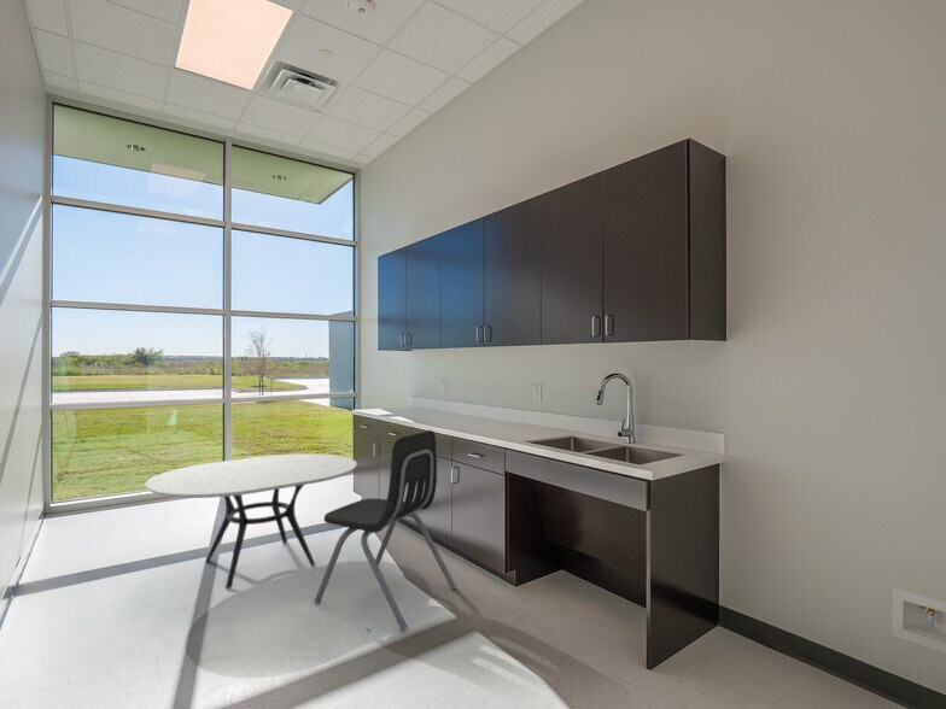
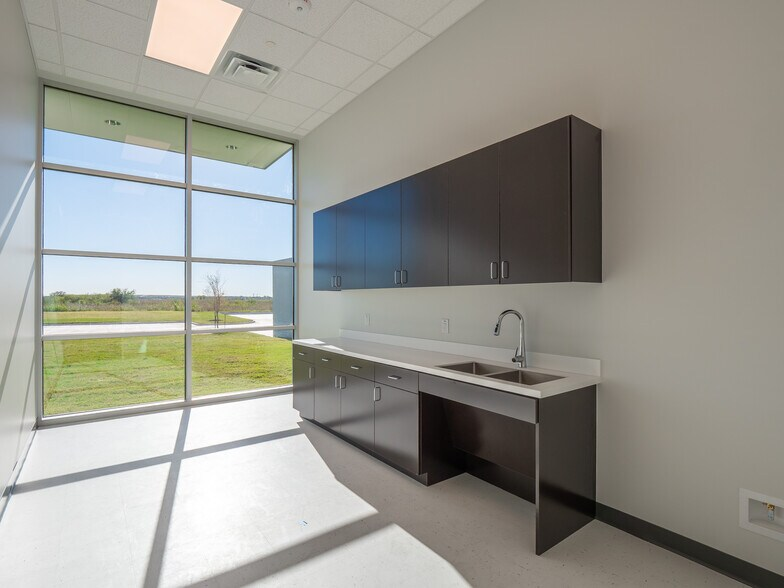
- dining table [144,452,358,590]
- dining chair [313,429,459,632]
